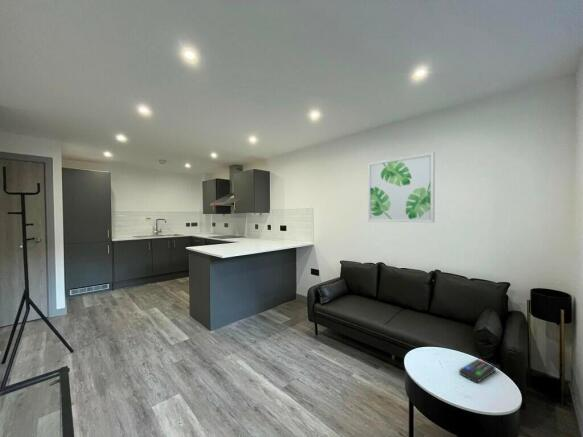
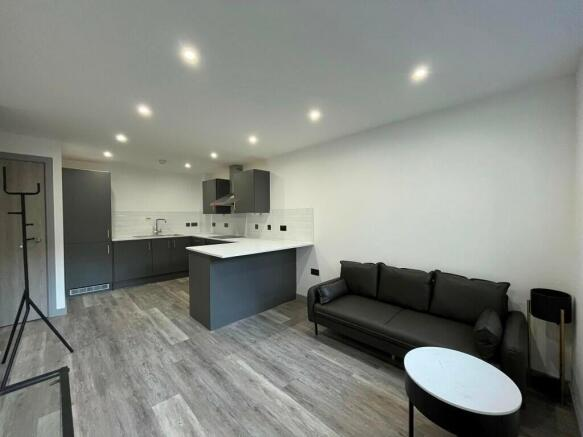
- wall art [367,151,436,223]
- remote control [458,358,496,384]
